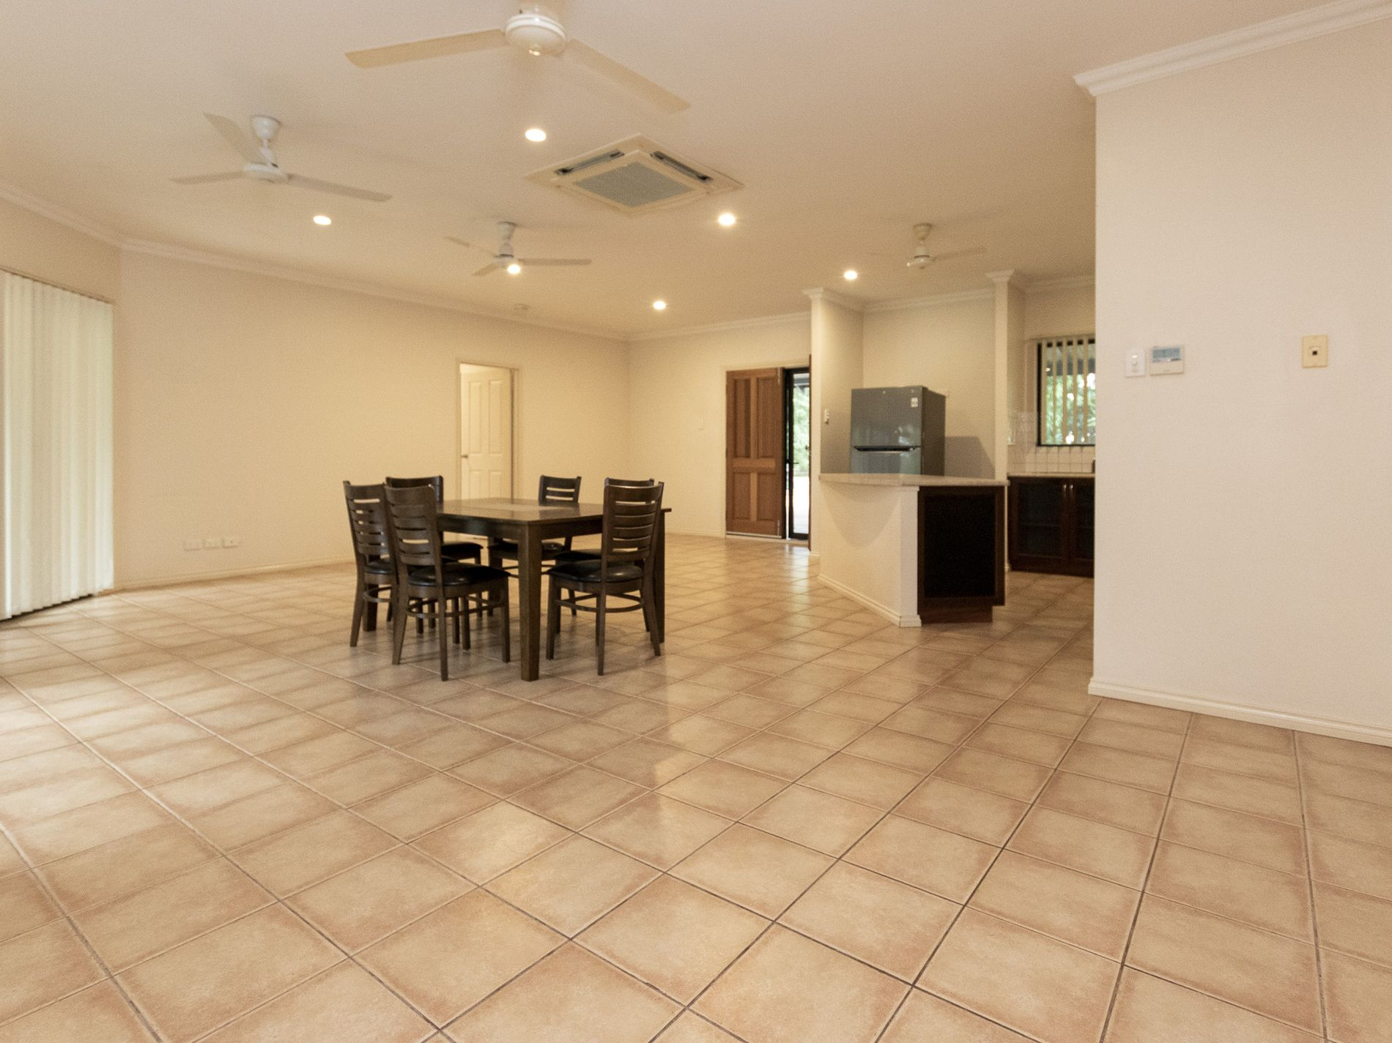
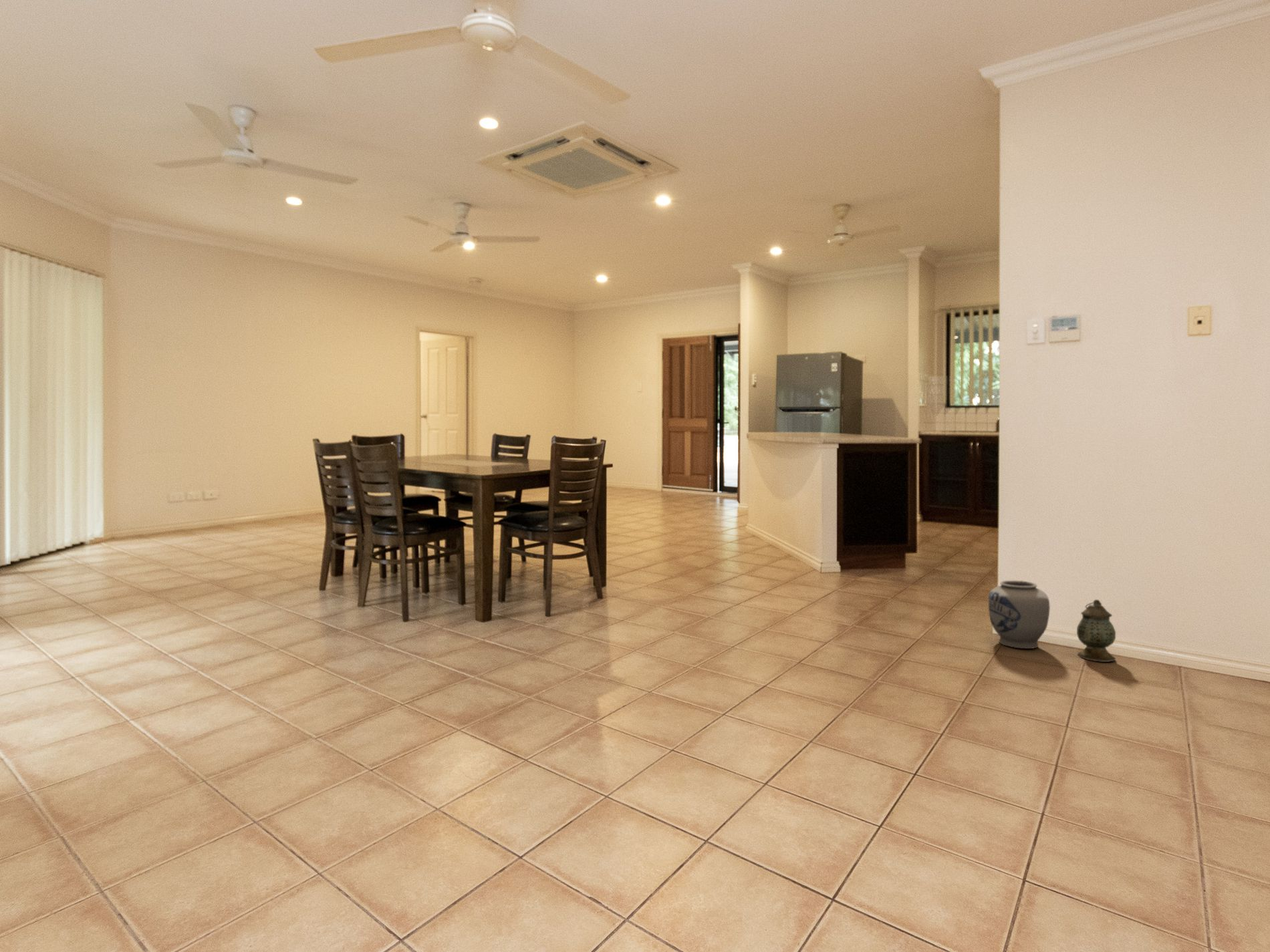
+ lantern [1076,599,1116,663]
+ vase [988,580,1051,649]
